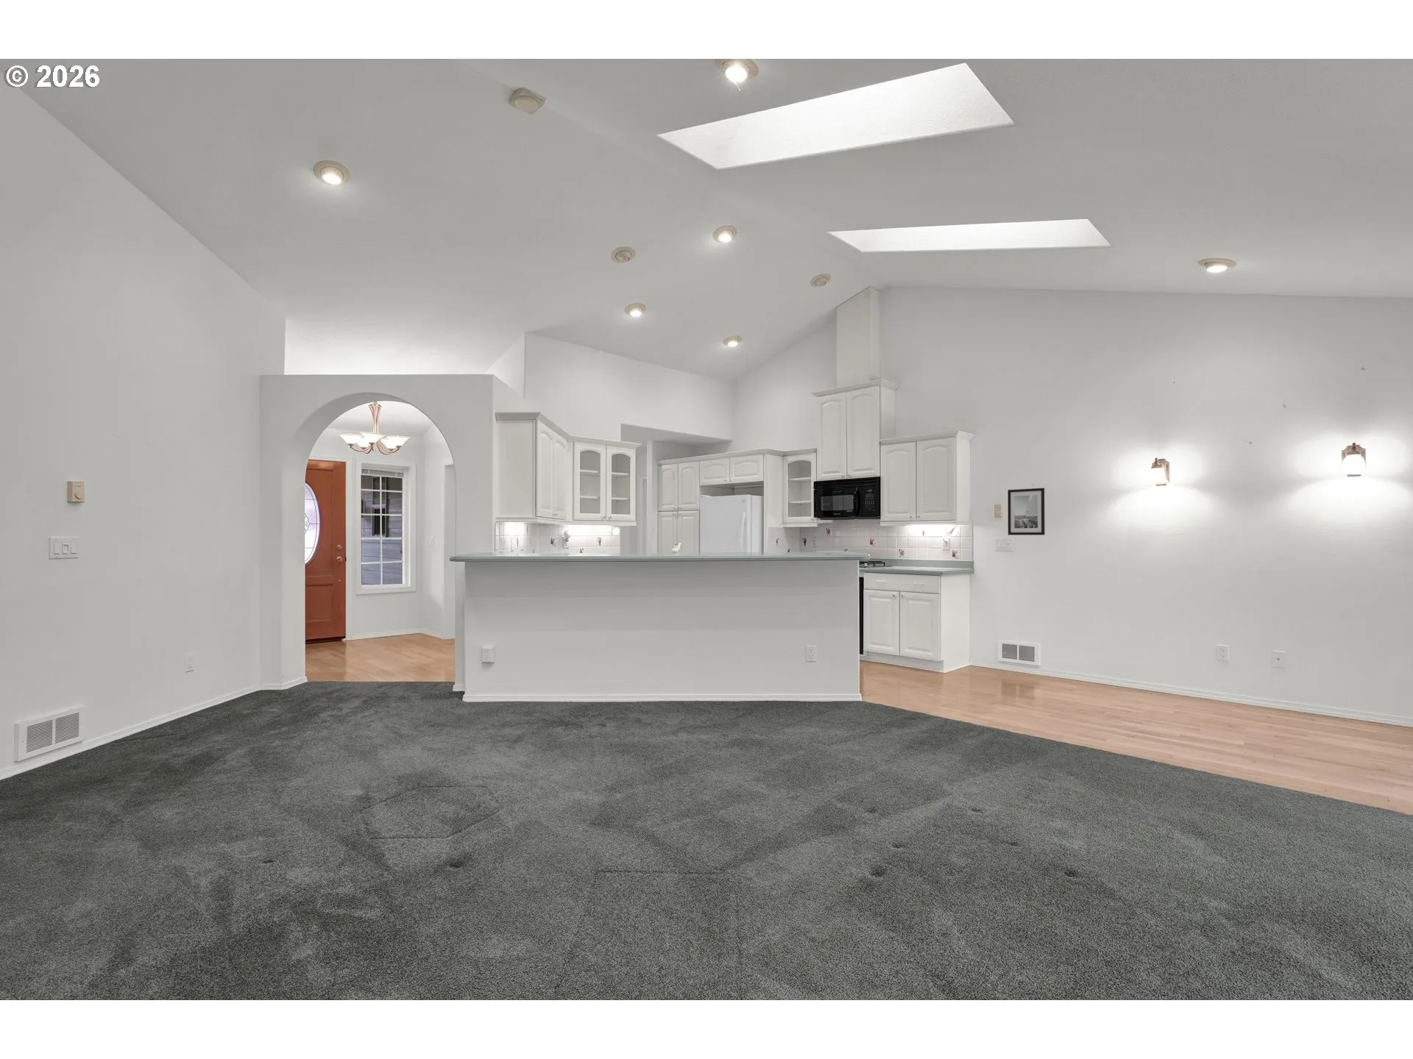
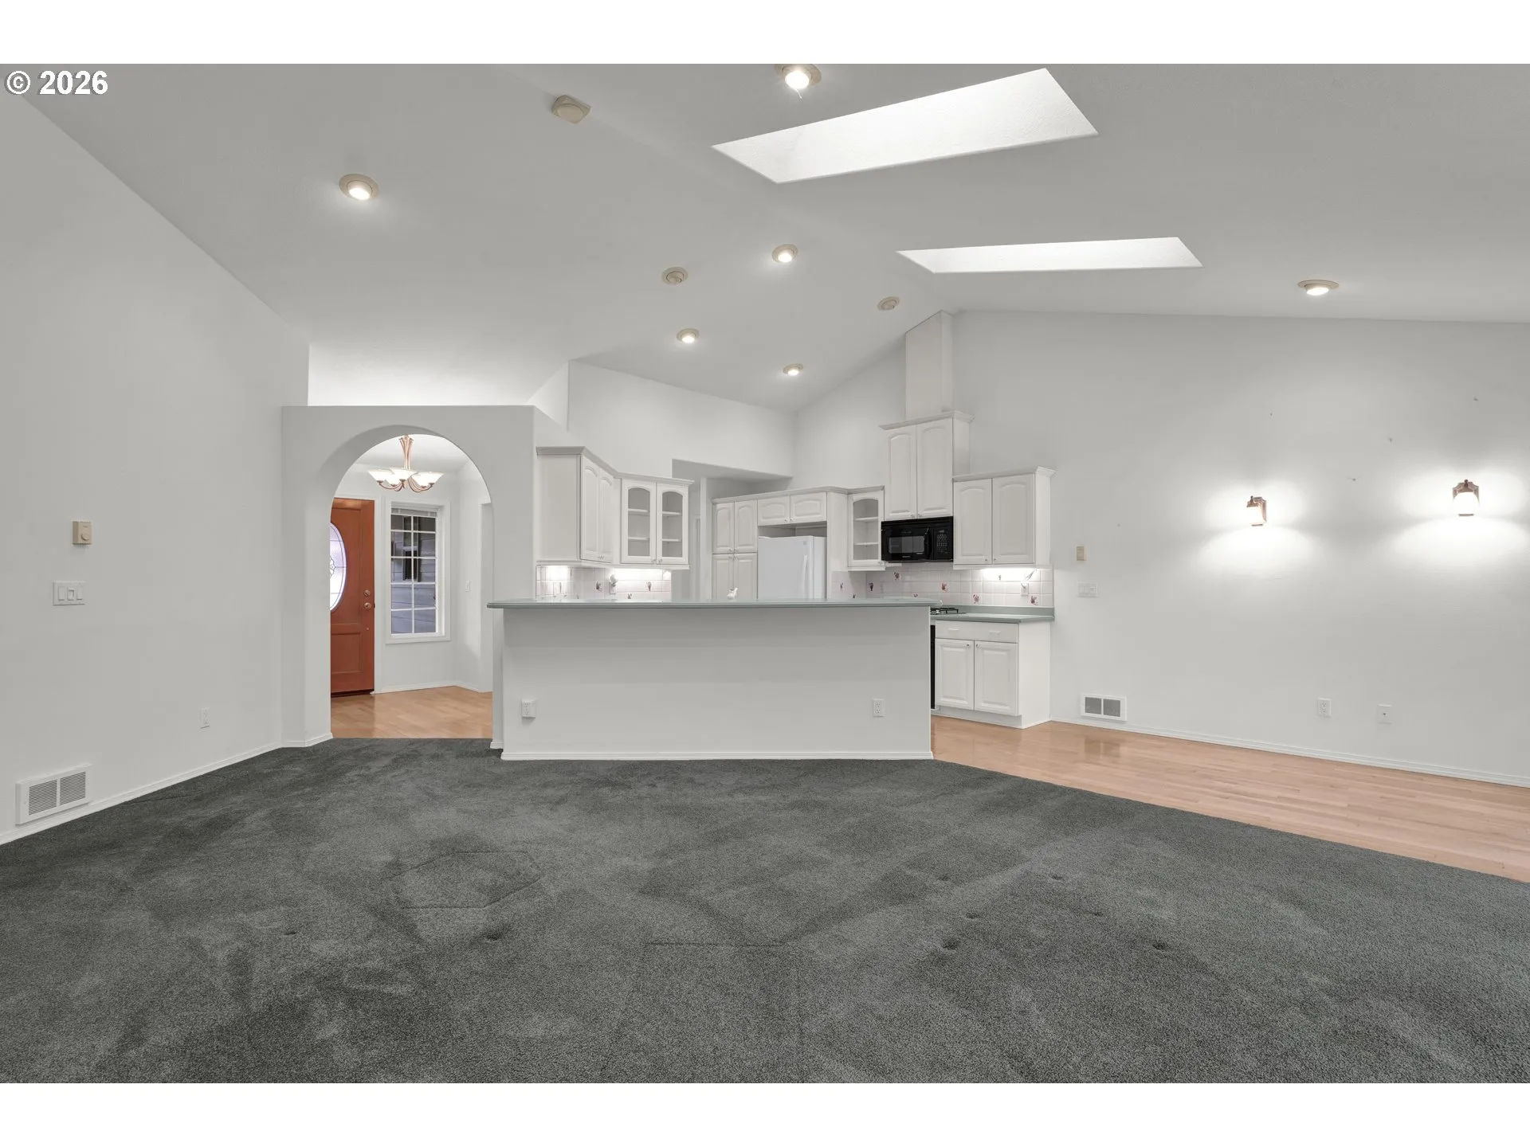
- wall art [1007,487,1046,535]
